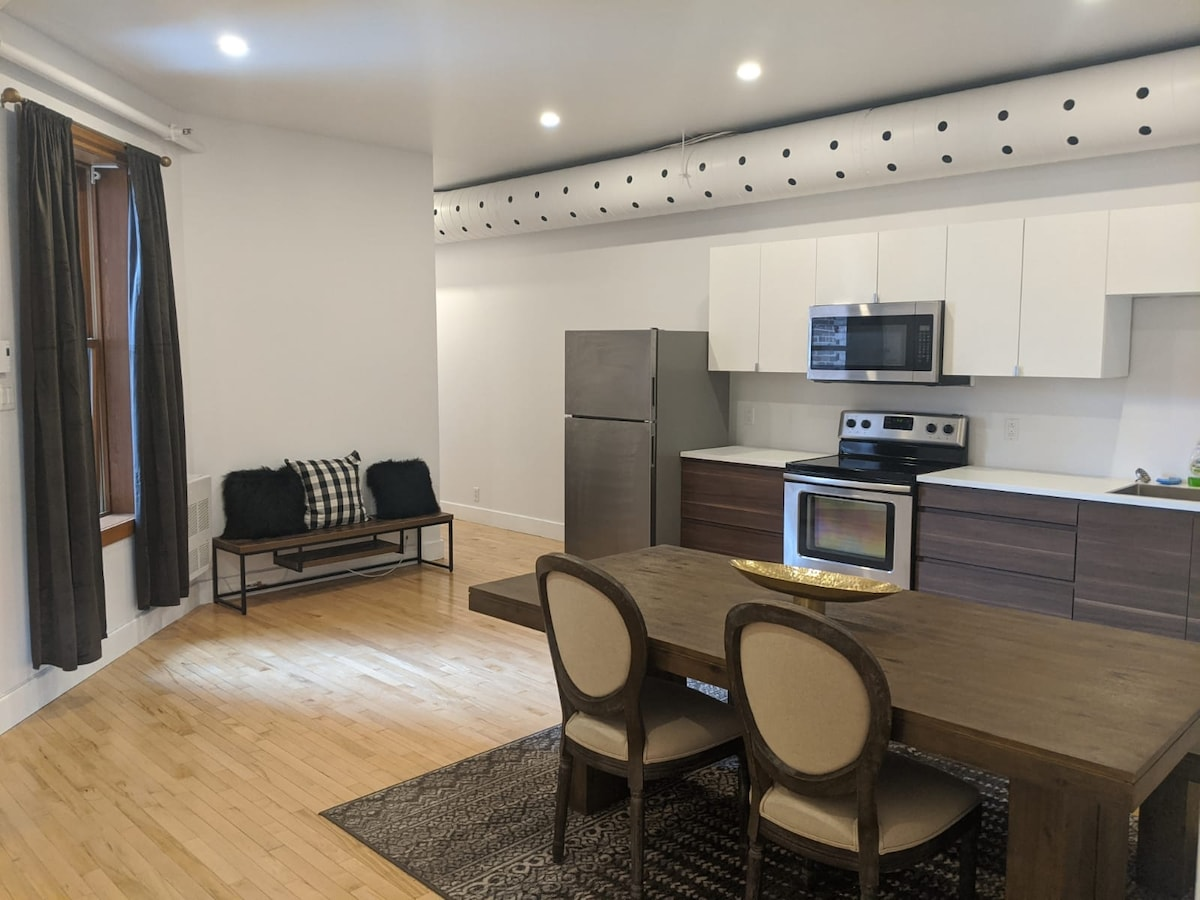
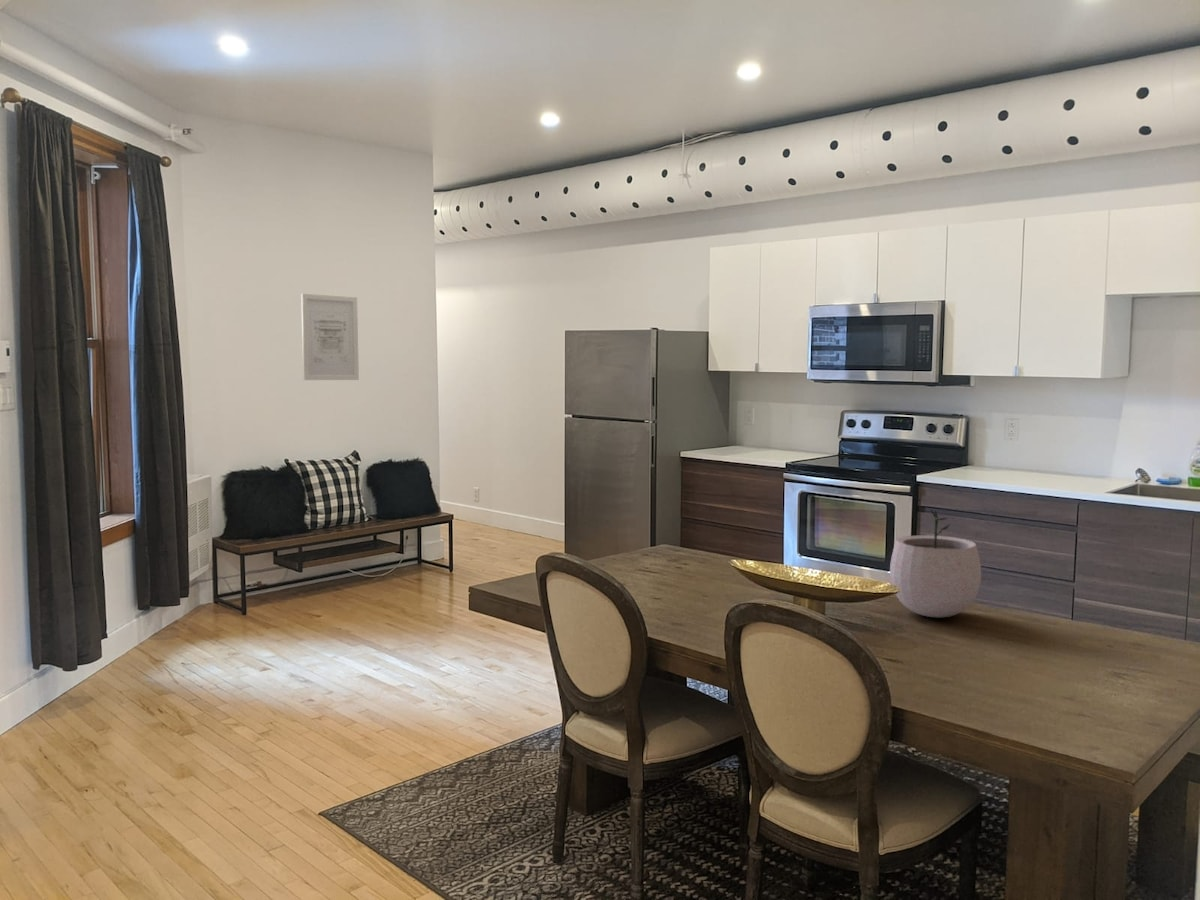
+ plant pot [889,509,982,619]
+ wall art [300,293,360,381]
